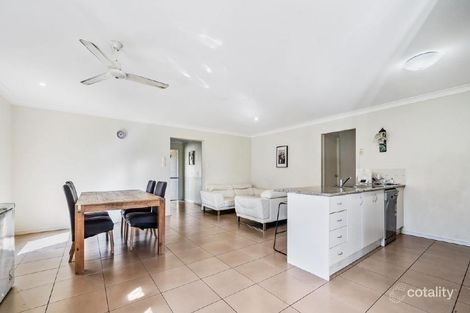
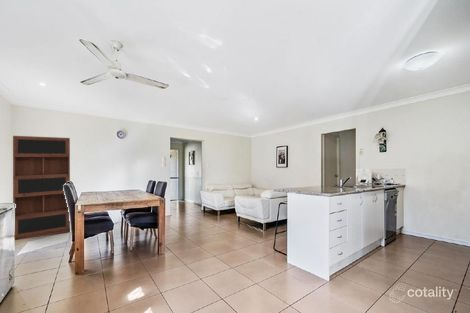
+ bookcase [12,135,71,241]
